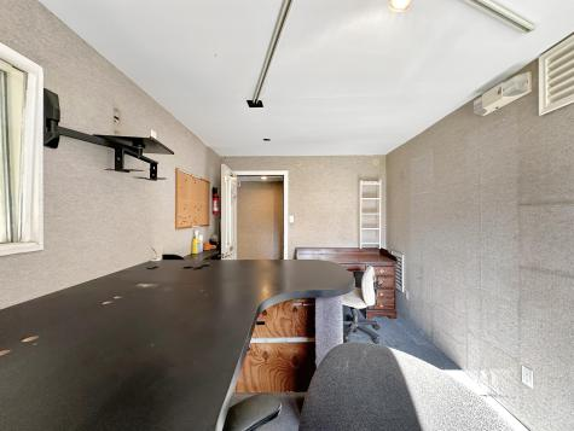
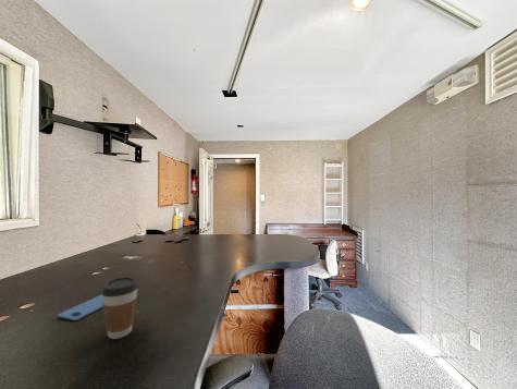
+ smartphone [57,293,103,321]
+ coffee cup [100,276,139,340]
